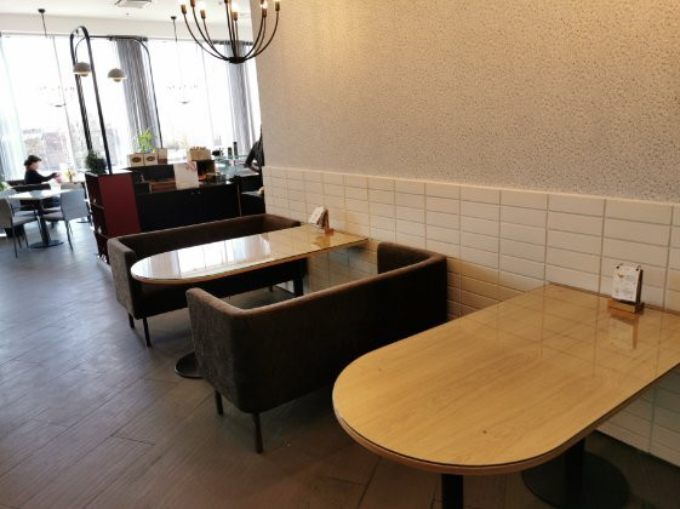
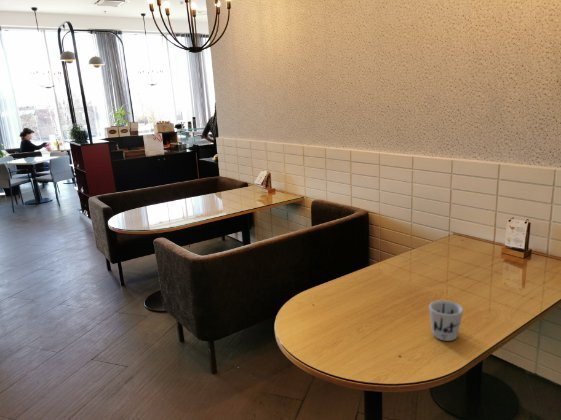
+ mug [428,299,464,342]
